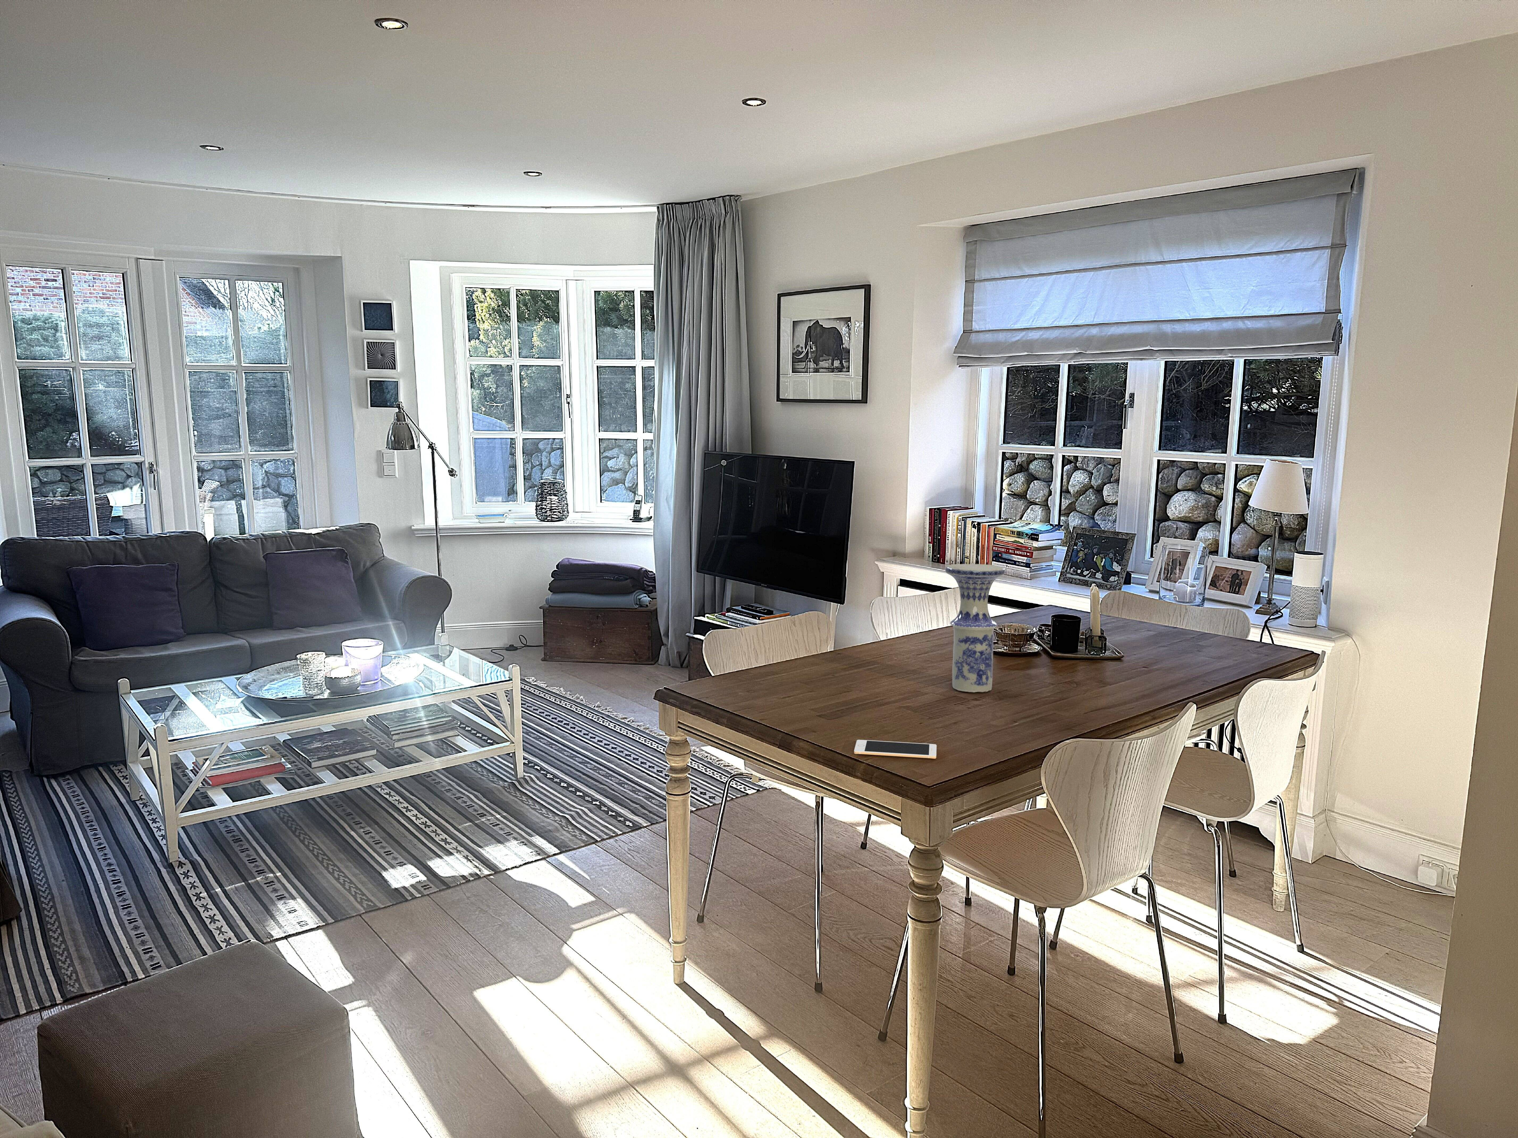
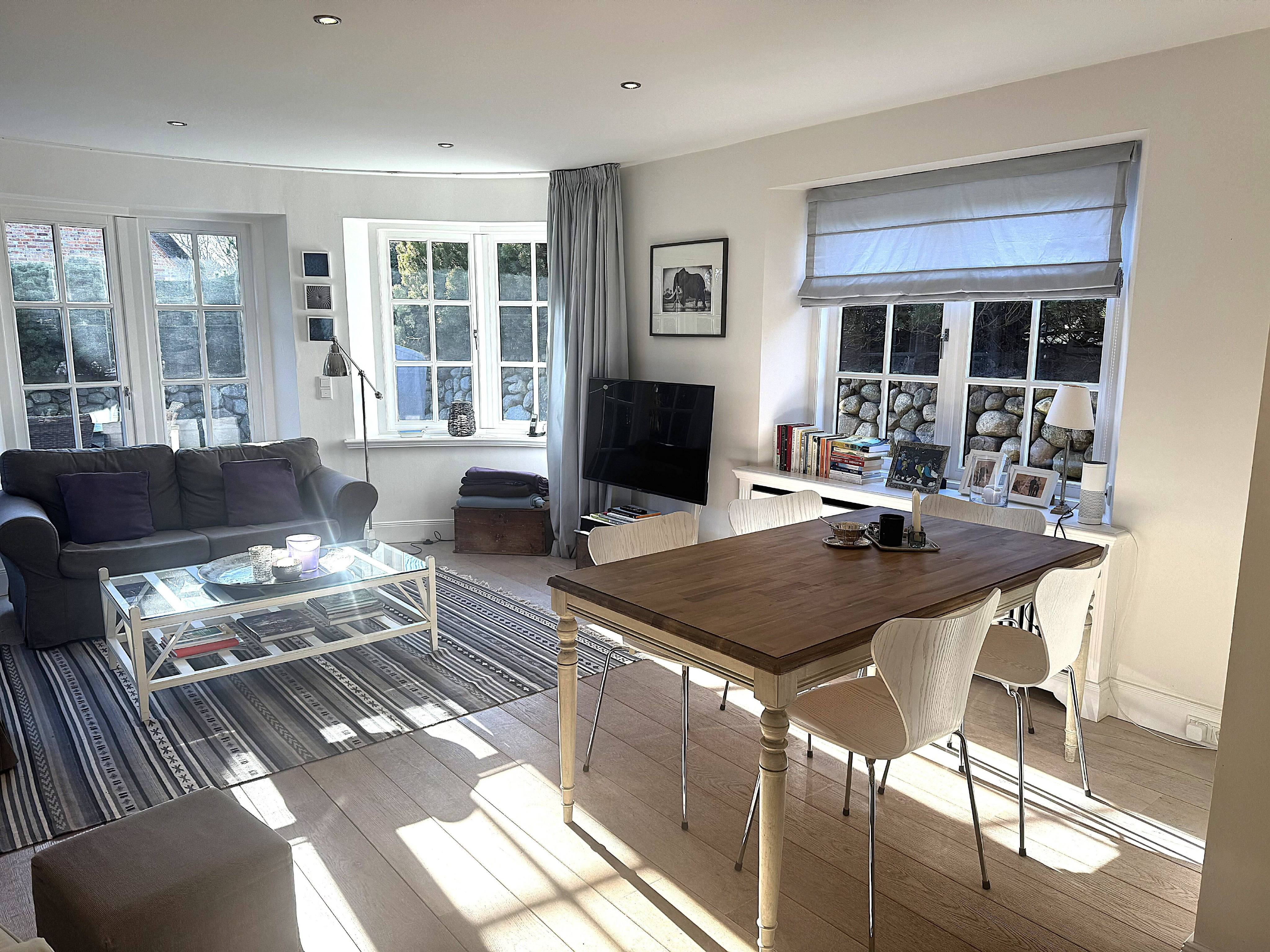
- vase [945,564,1005,693]
- cell phone [853,740,937,759]
